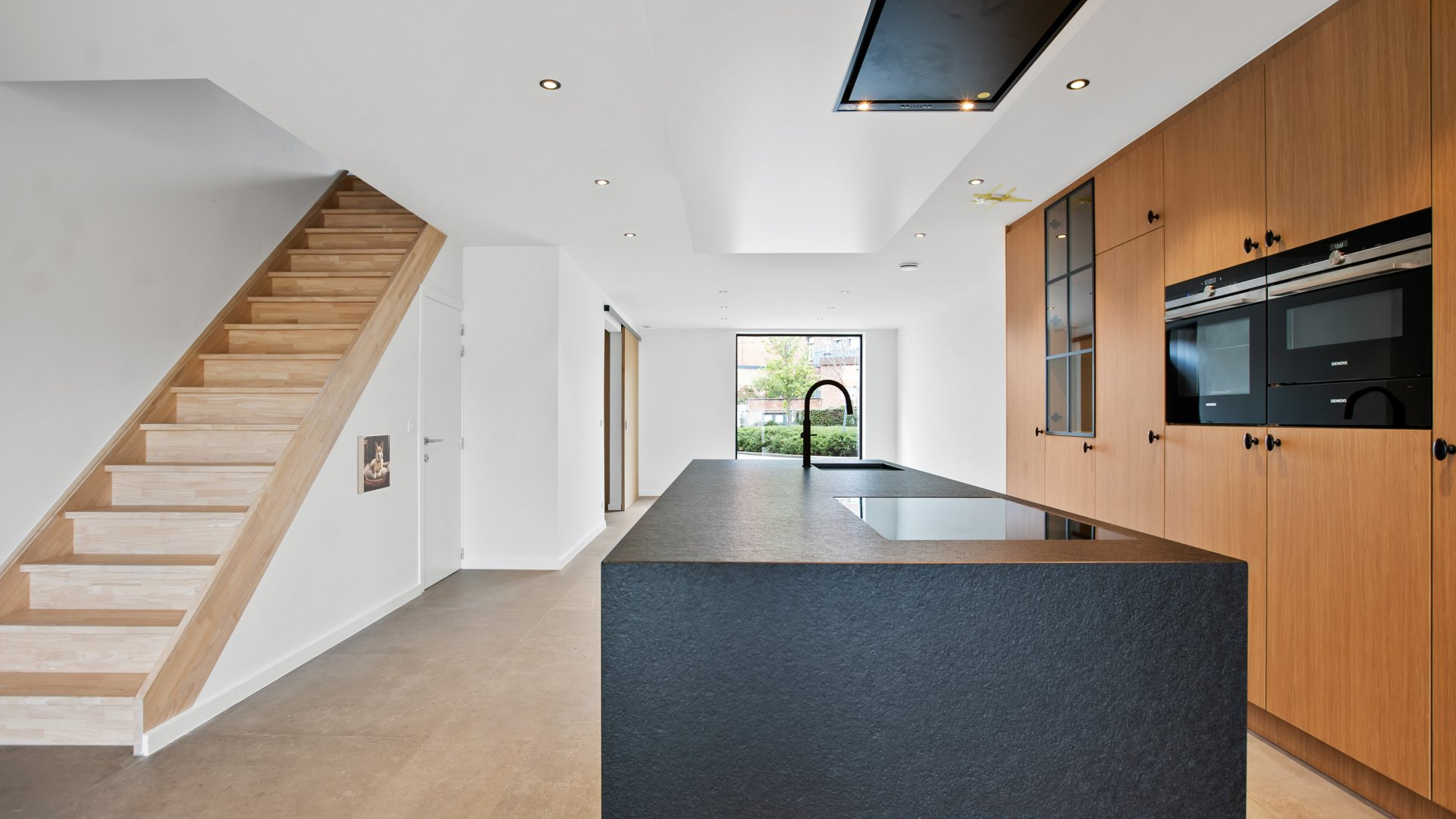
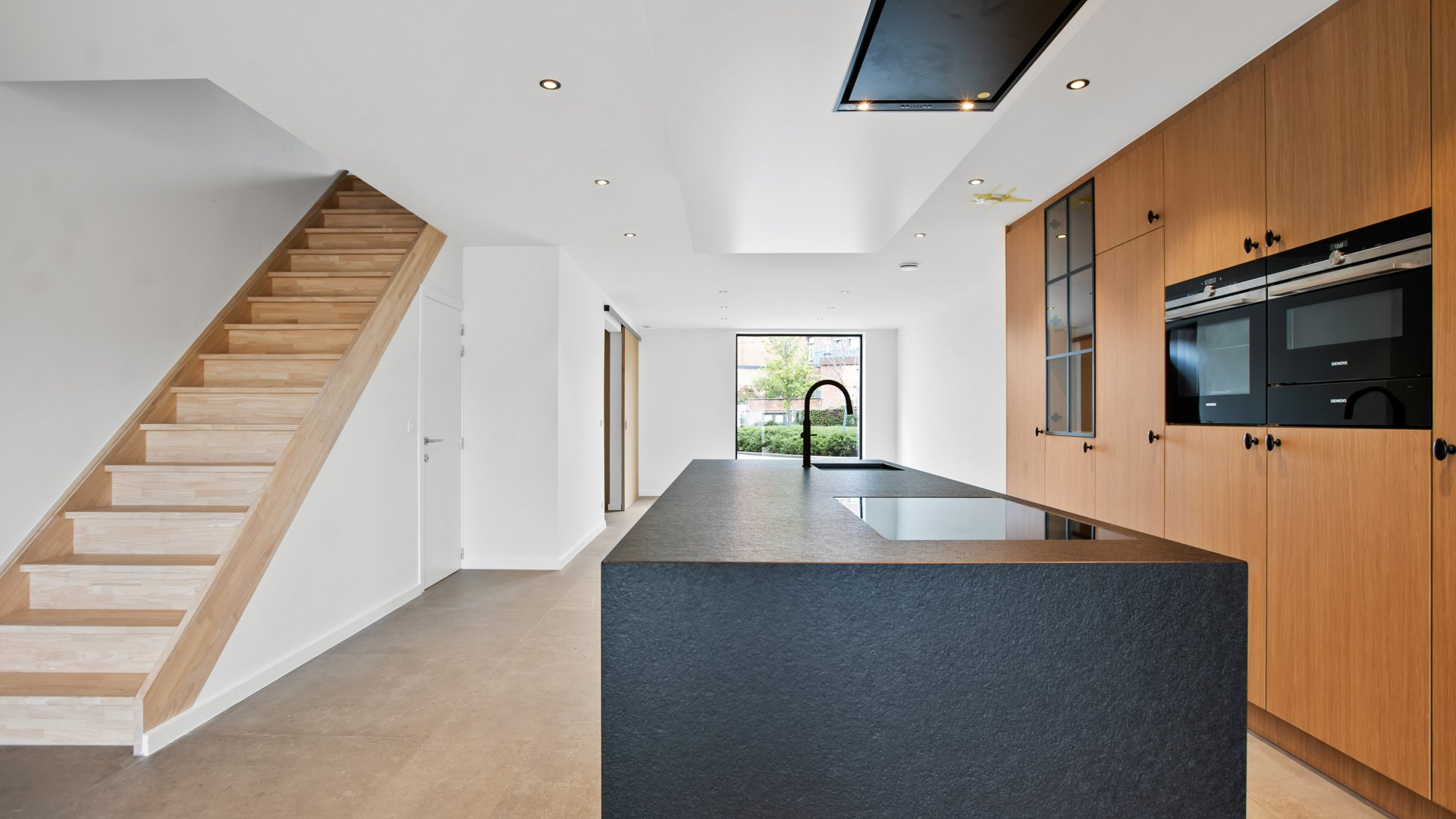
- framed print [356,433,391,494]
